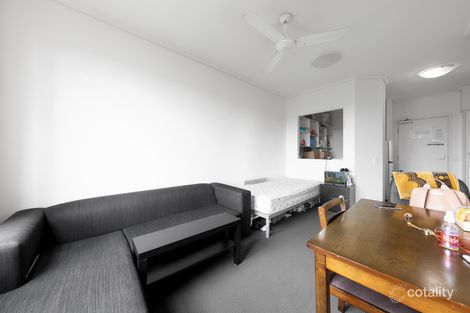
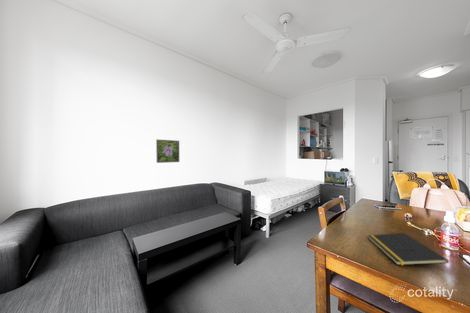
+ notepad [367,232,450,266]
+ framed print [155,139,180,164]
